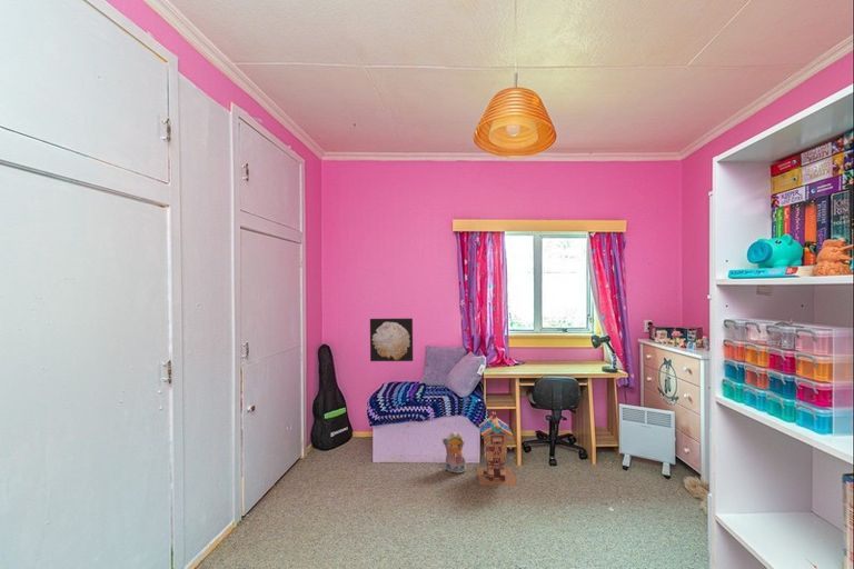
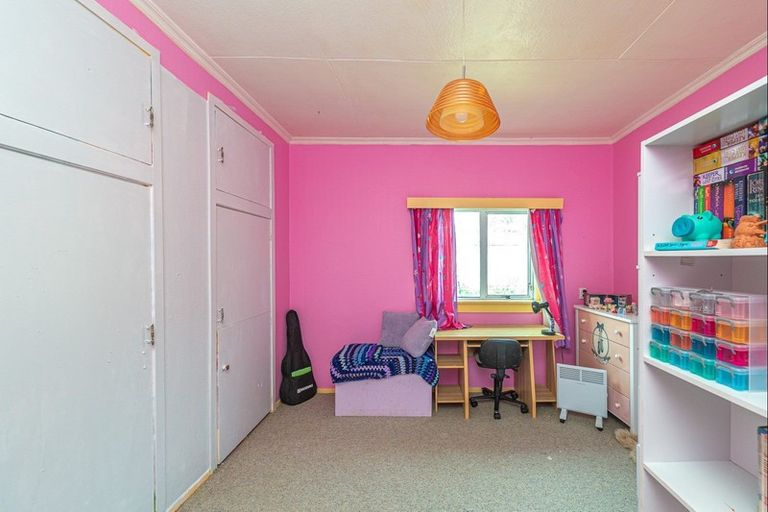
- wall art [369,317,414,362]
- toy house [476,411,519,487]
- plush toy [441,430,467,475]
